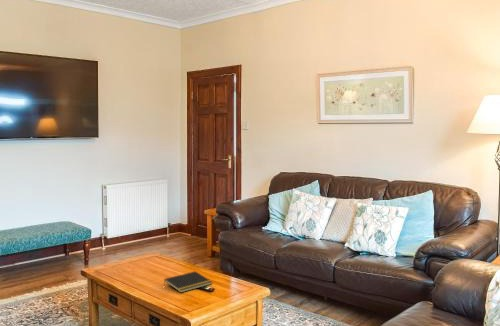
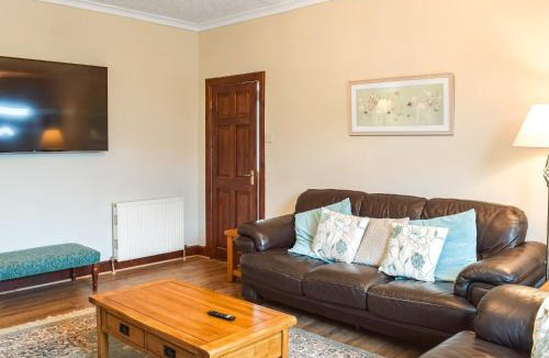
- notepad [163,270,213,293]
